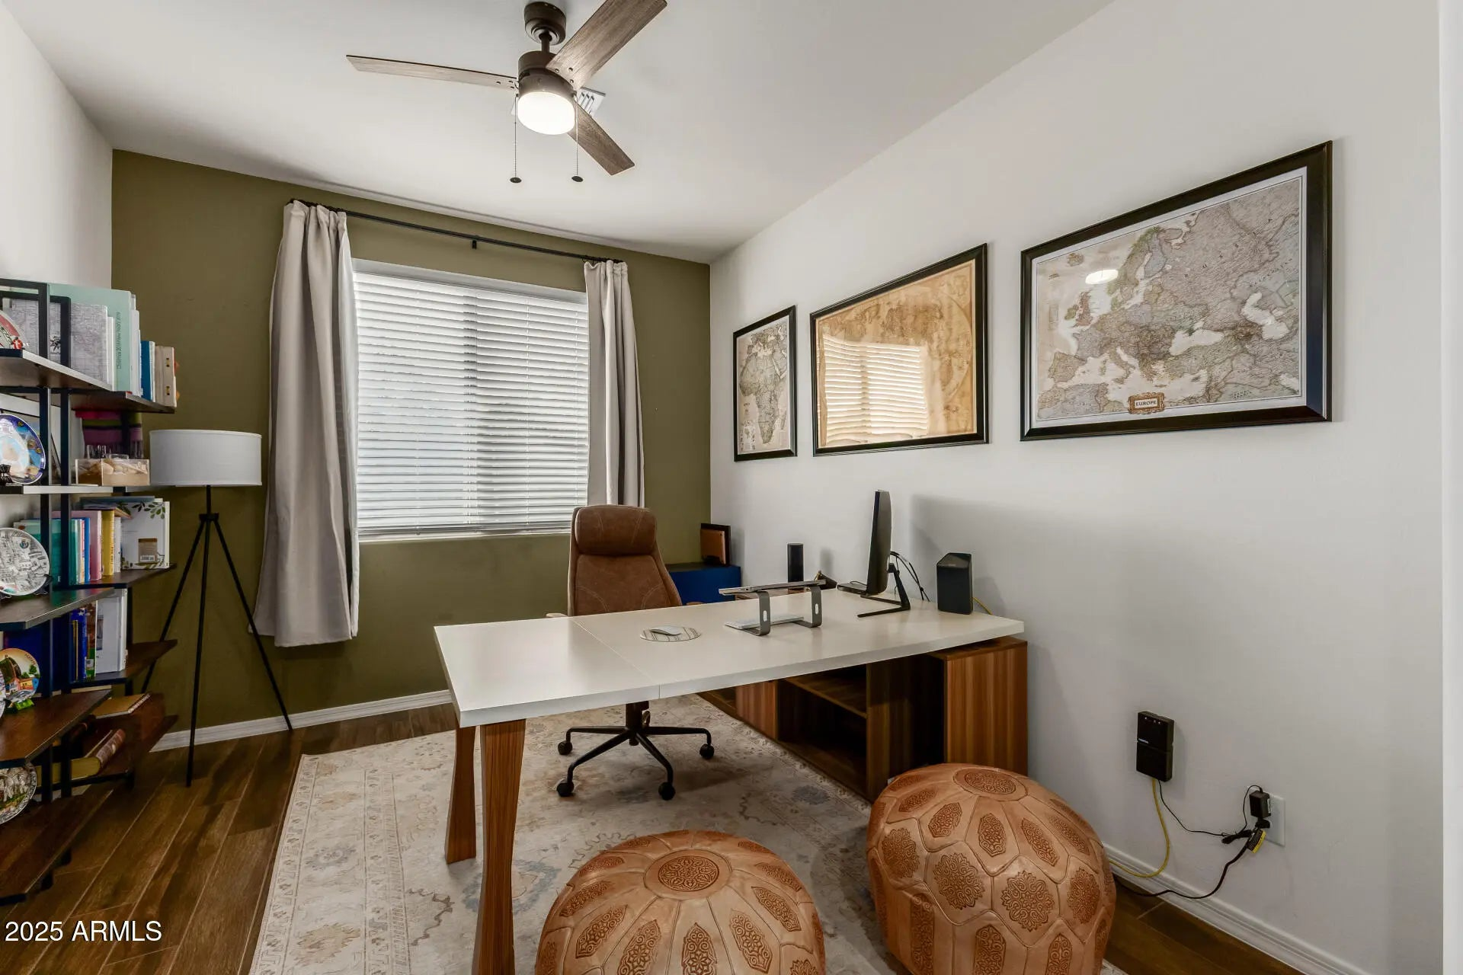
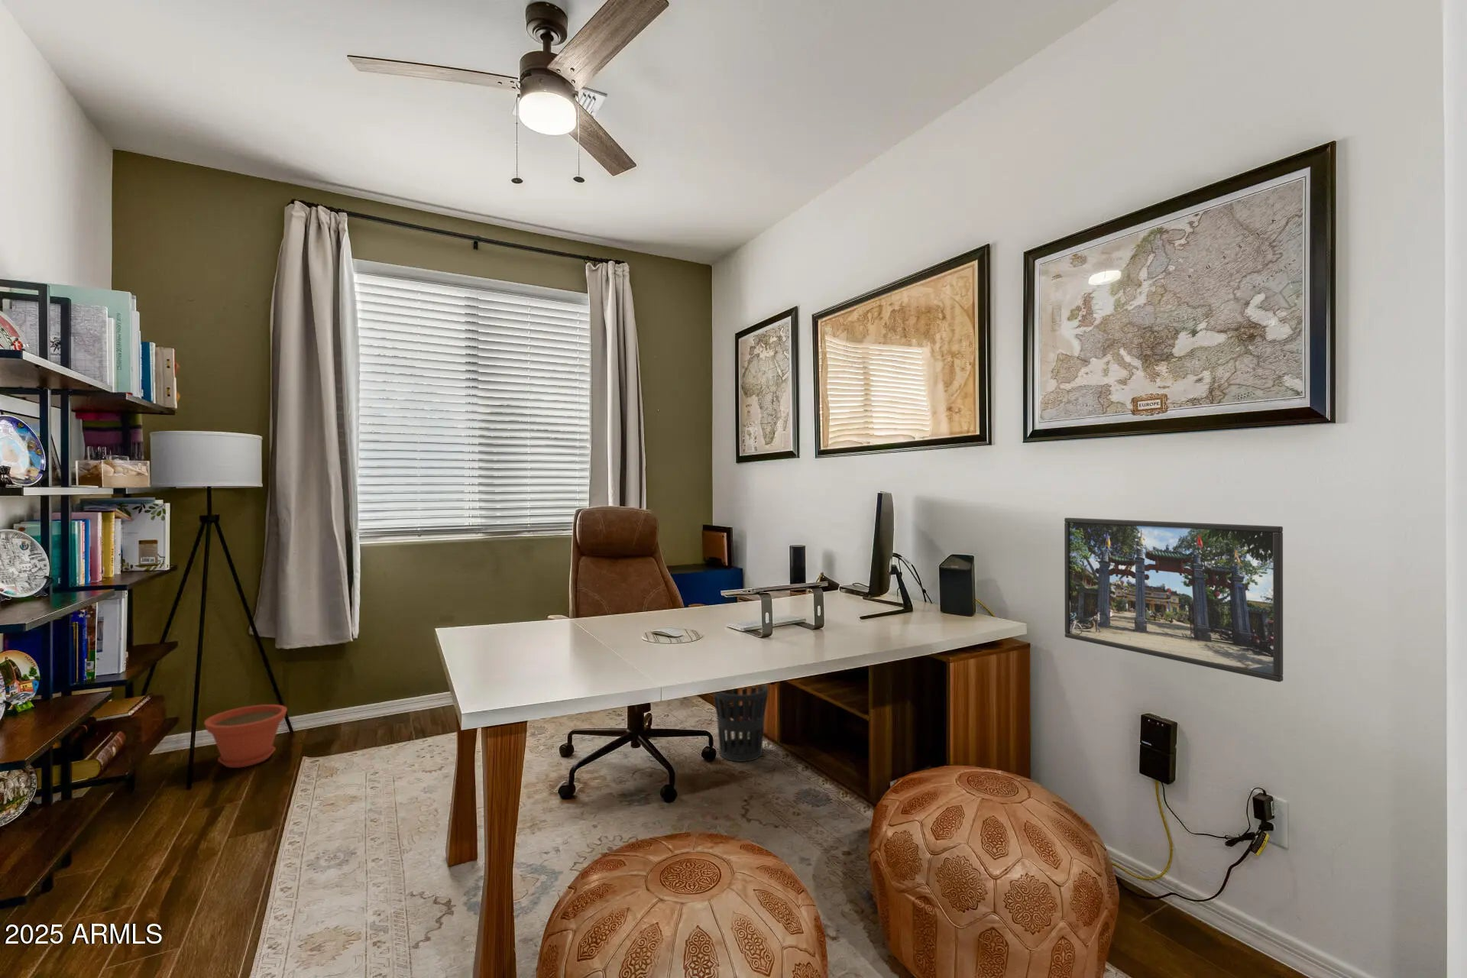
+ plant pot [203,704,288,768]
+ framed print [1063,517,1284,683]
+ wastebasket [712,684,768,763]
